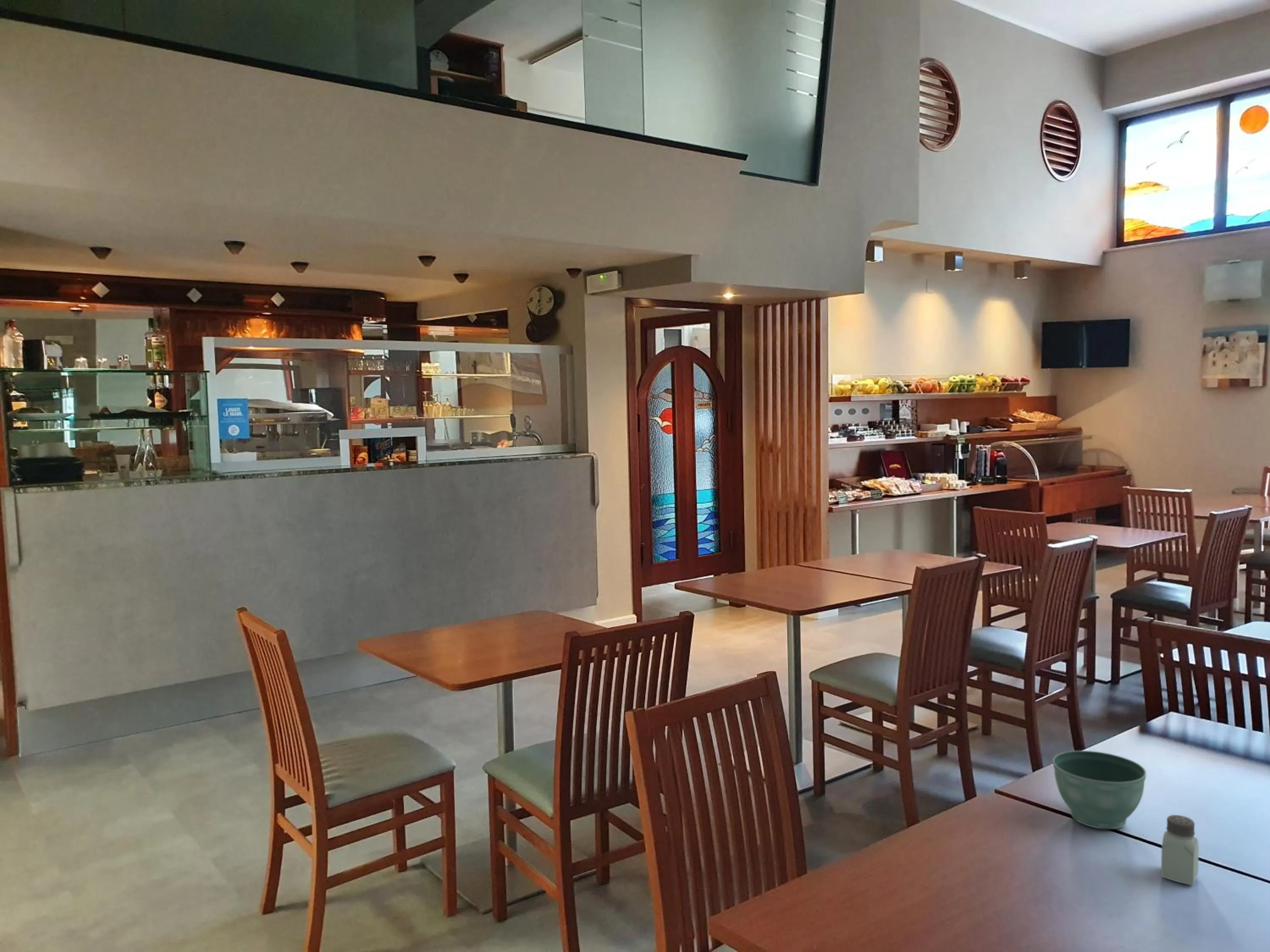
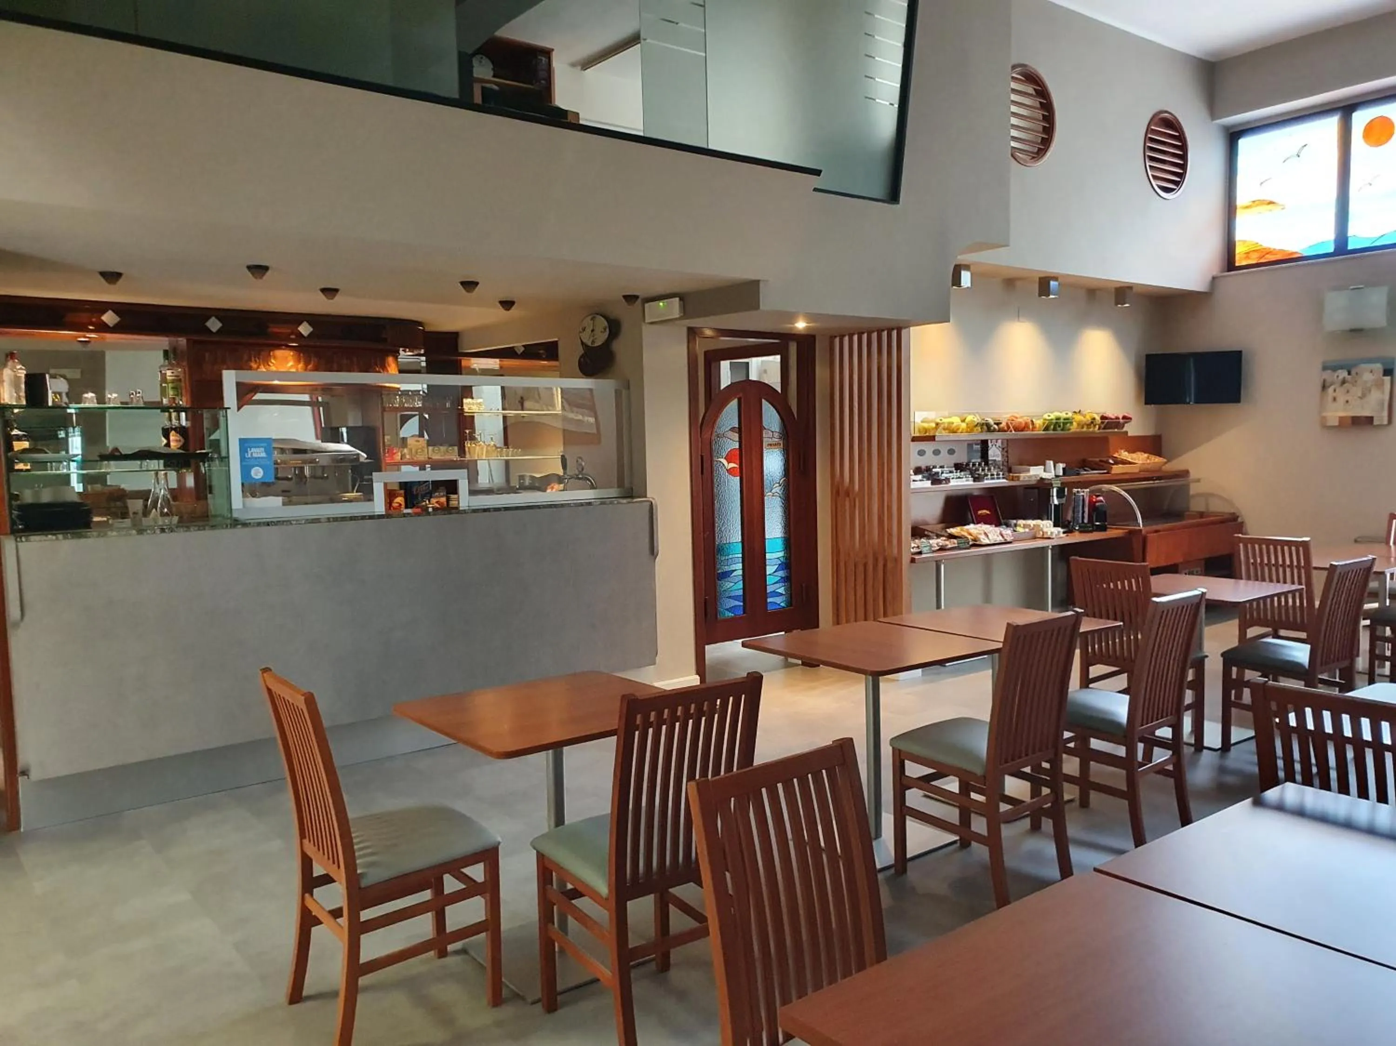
- flower pot [1052,750,1147,830]
- saltshaker [1161,814,1199,886]
